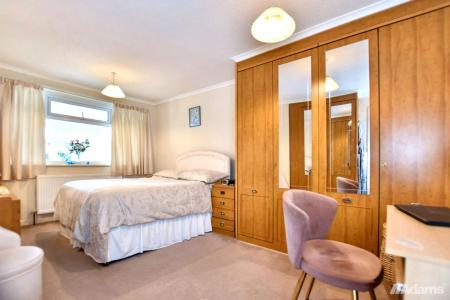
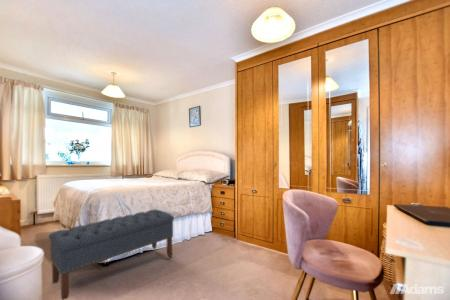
+ bench [48,208,175,300]
